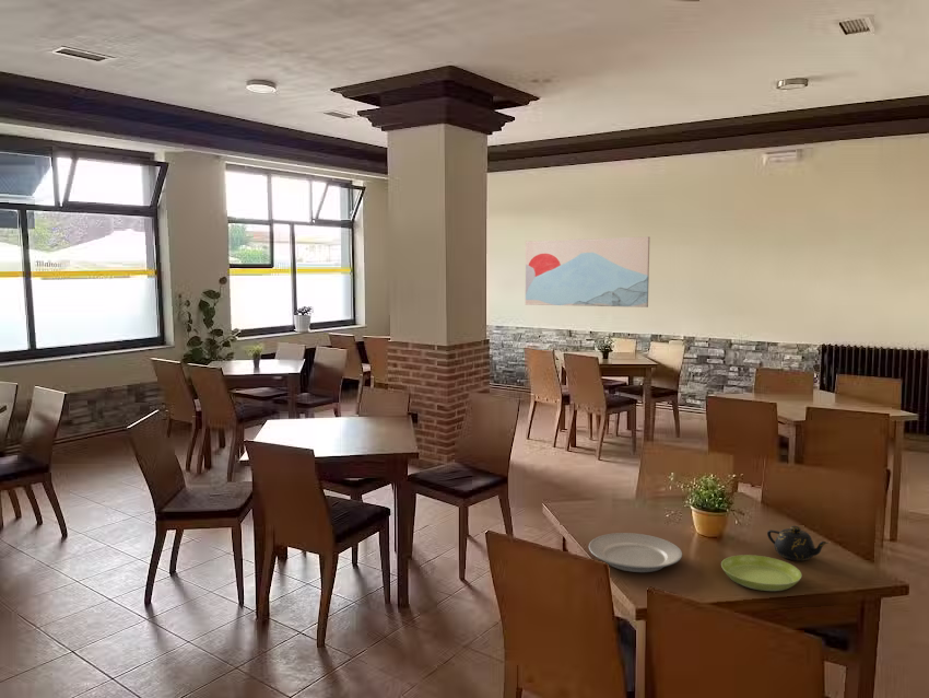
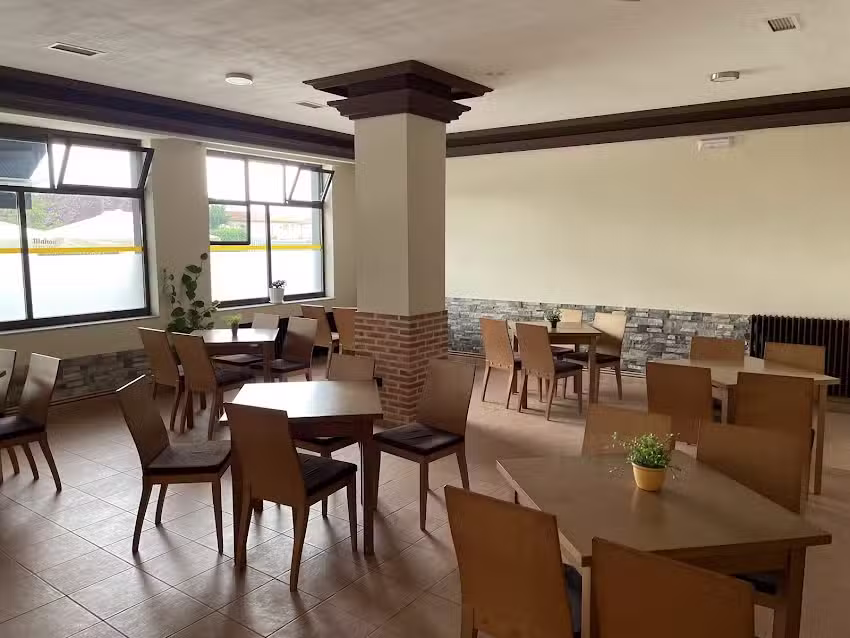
- teapot [766,525,830,562]
- wall art [525,235,650,309]
- plate [588,532,683,573]
- saucer [720,554,802,592]
